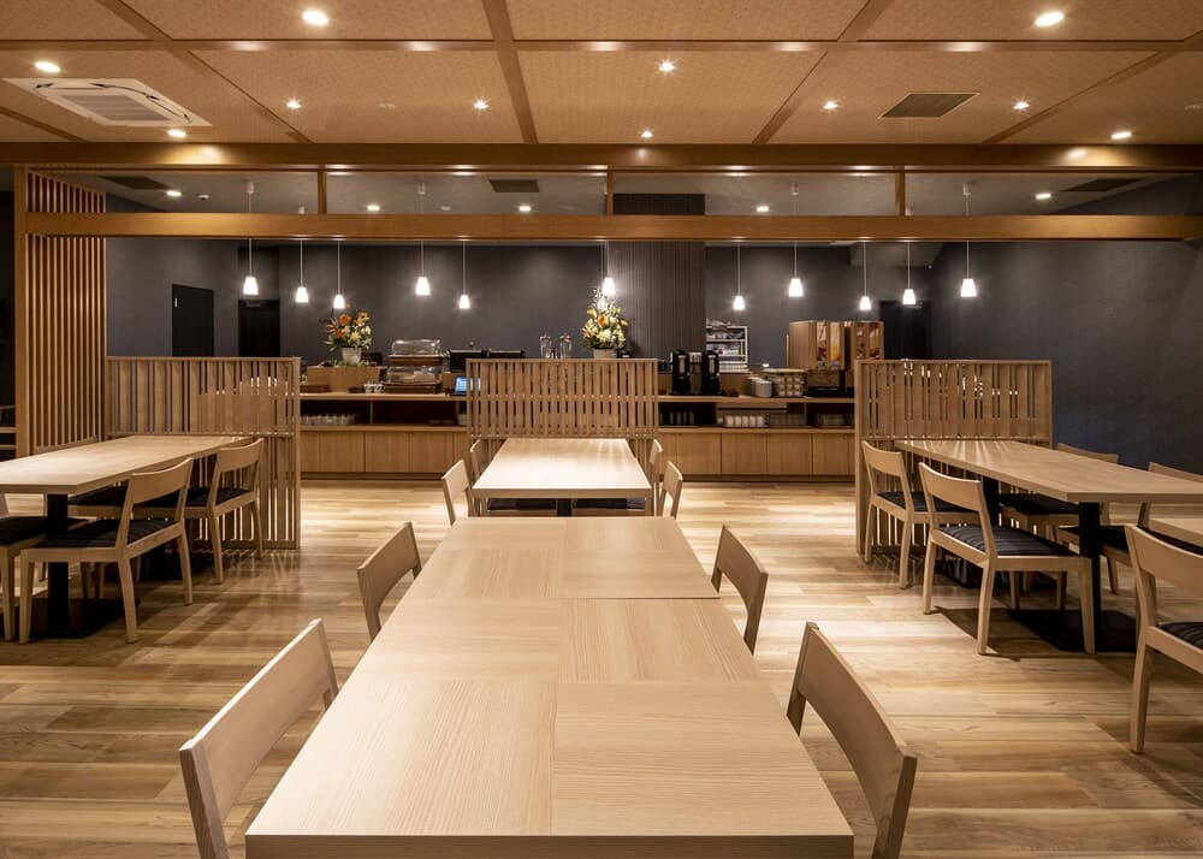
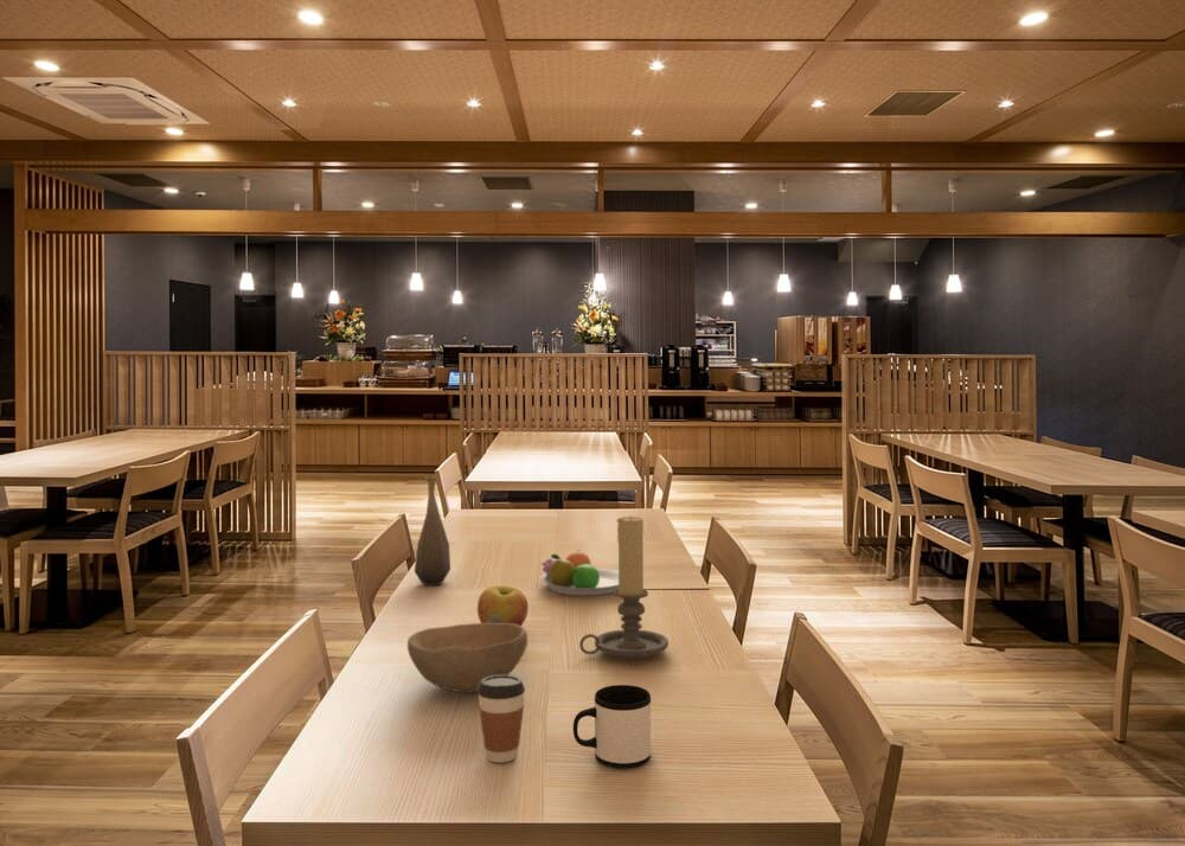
+ apple [476,584,530,627]
+ coffee cup [476,674,526,763]
+ bottle [414,474,451,587]
+ mug [572,684,652,770]
+ candle holder [578,514,670,660]
+ bowl [406,622,529,694]
+ fruit bowl [539,549,619,596]
